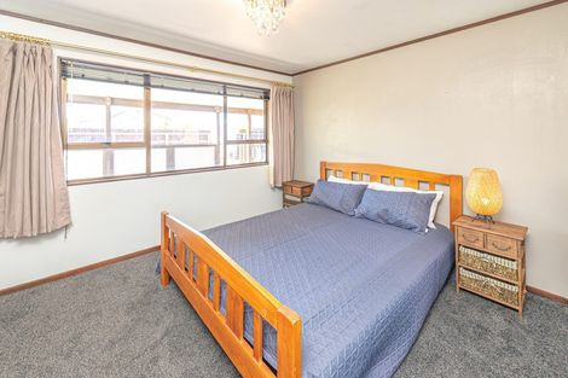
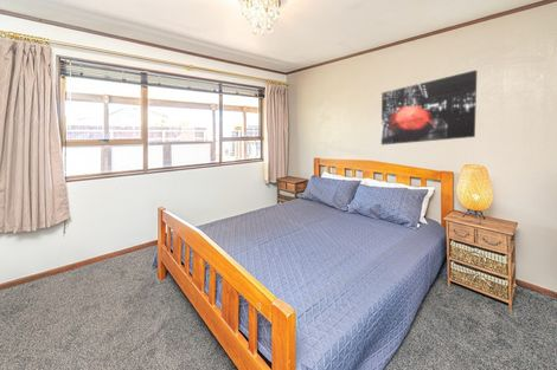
+ wall art [380,69,479,145]
